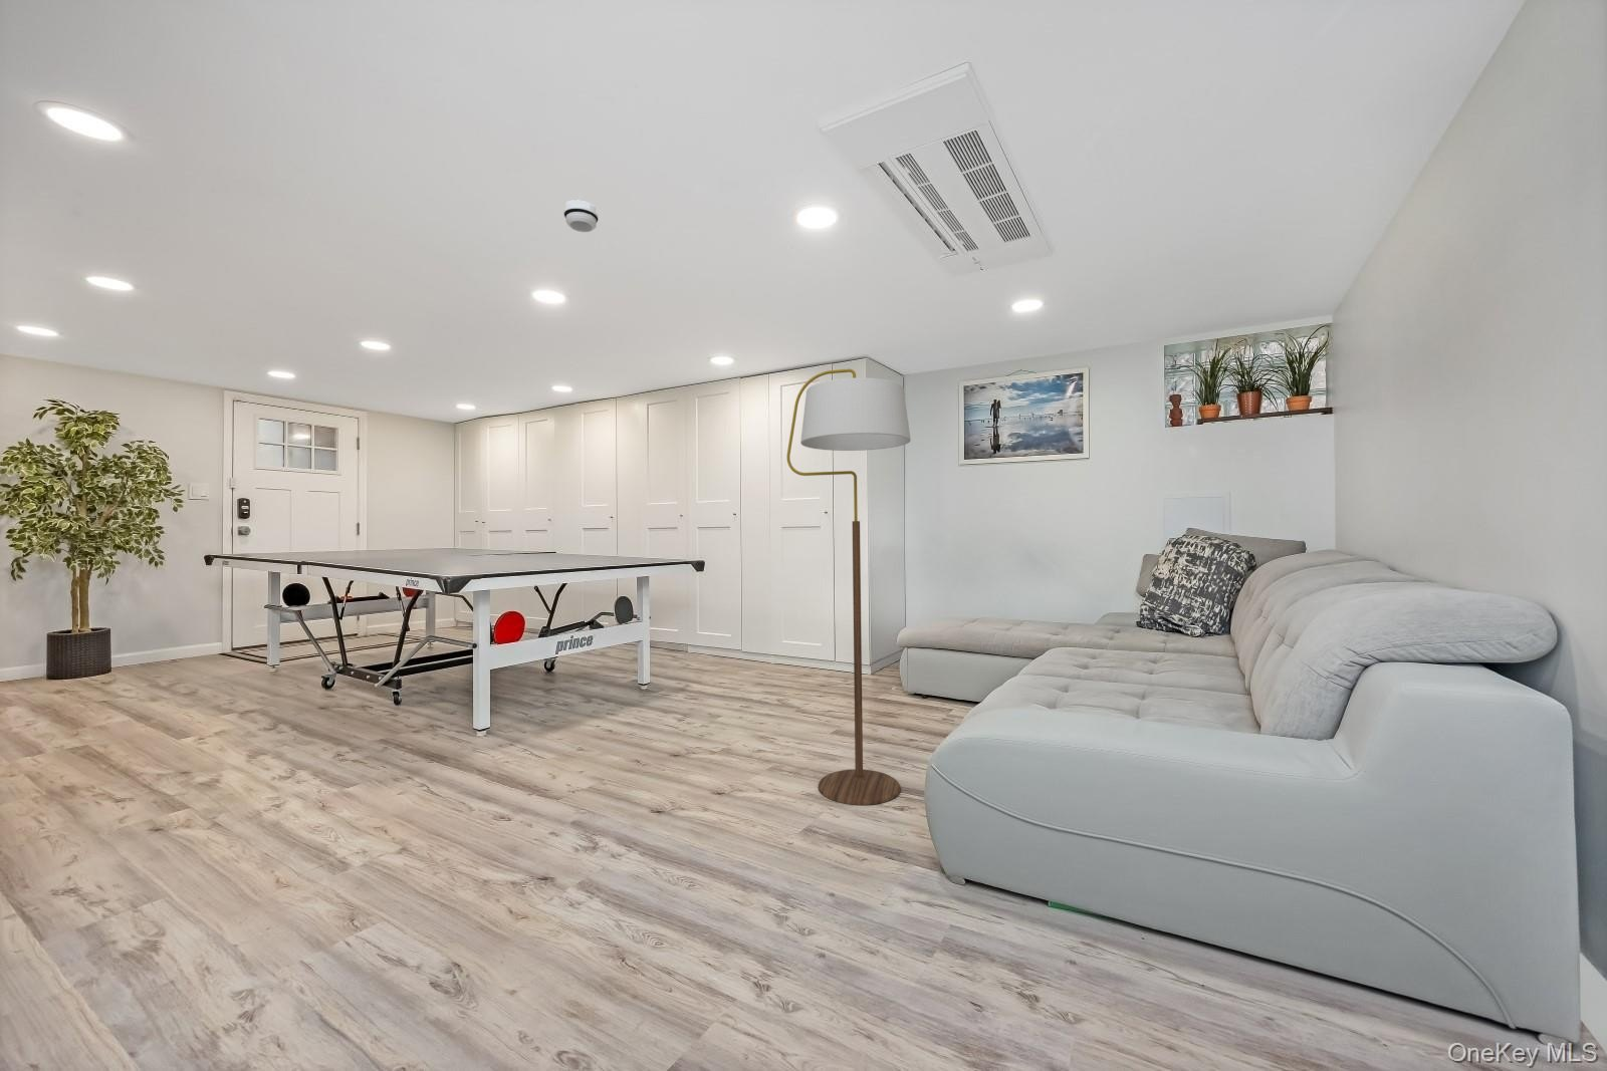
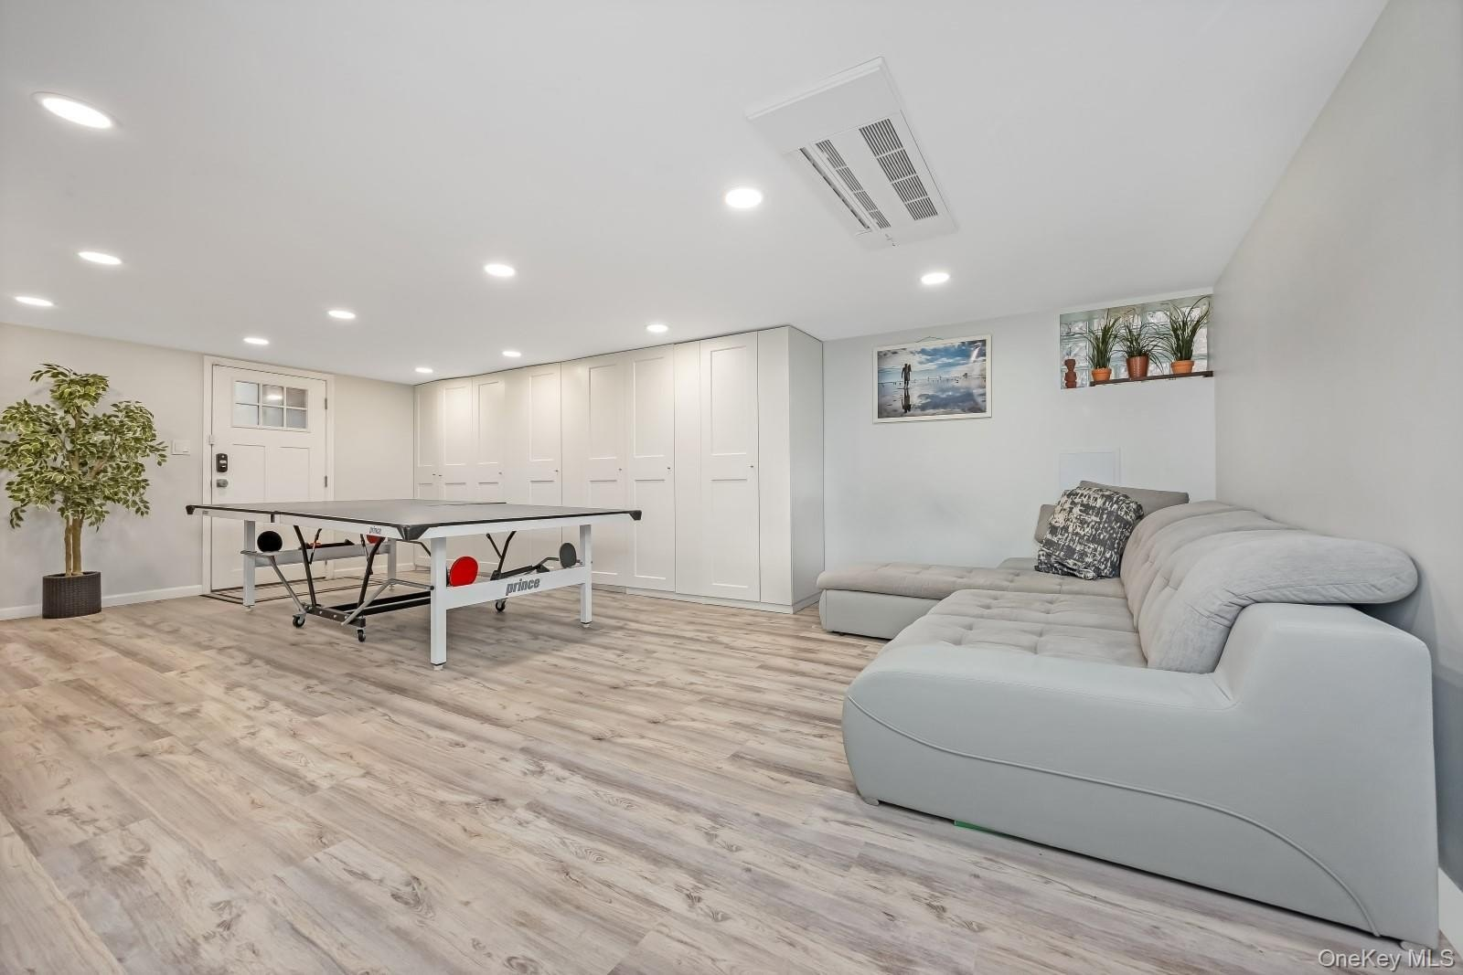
- smoke detector [562,198,599,233]
- floor lamp [787,368,912,806]
